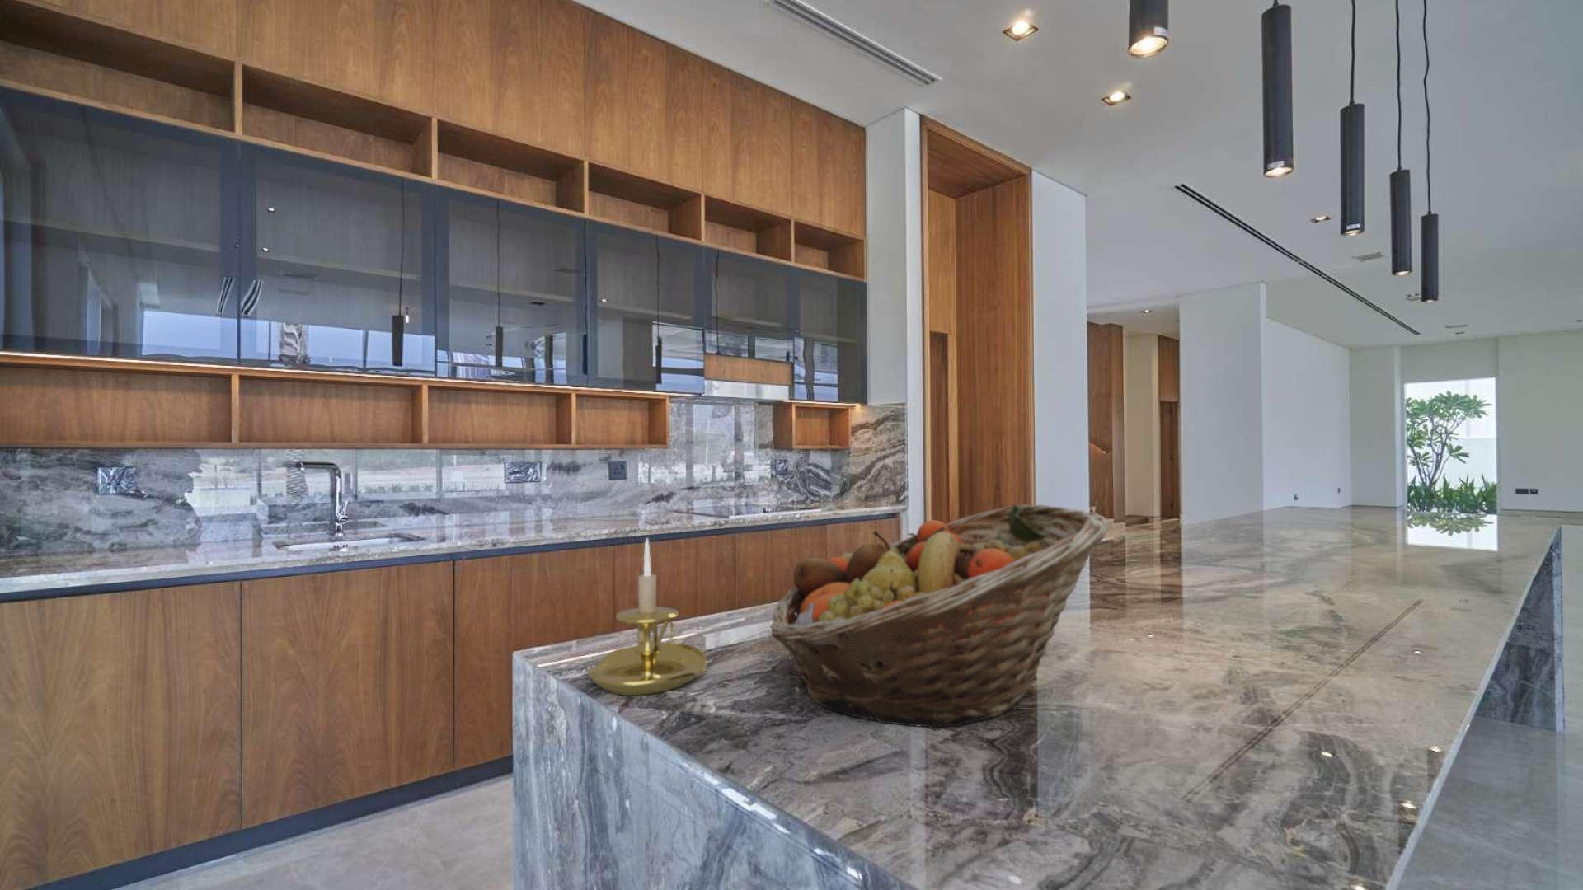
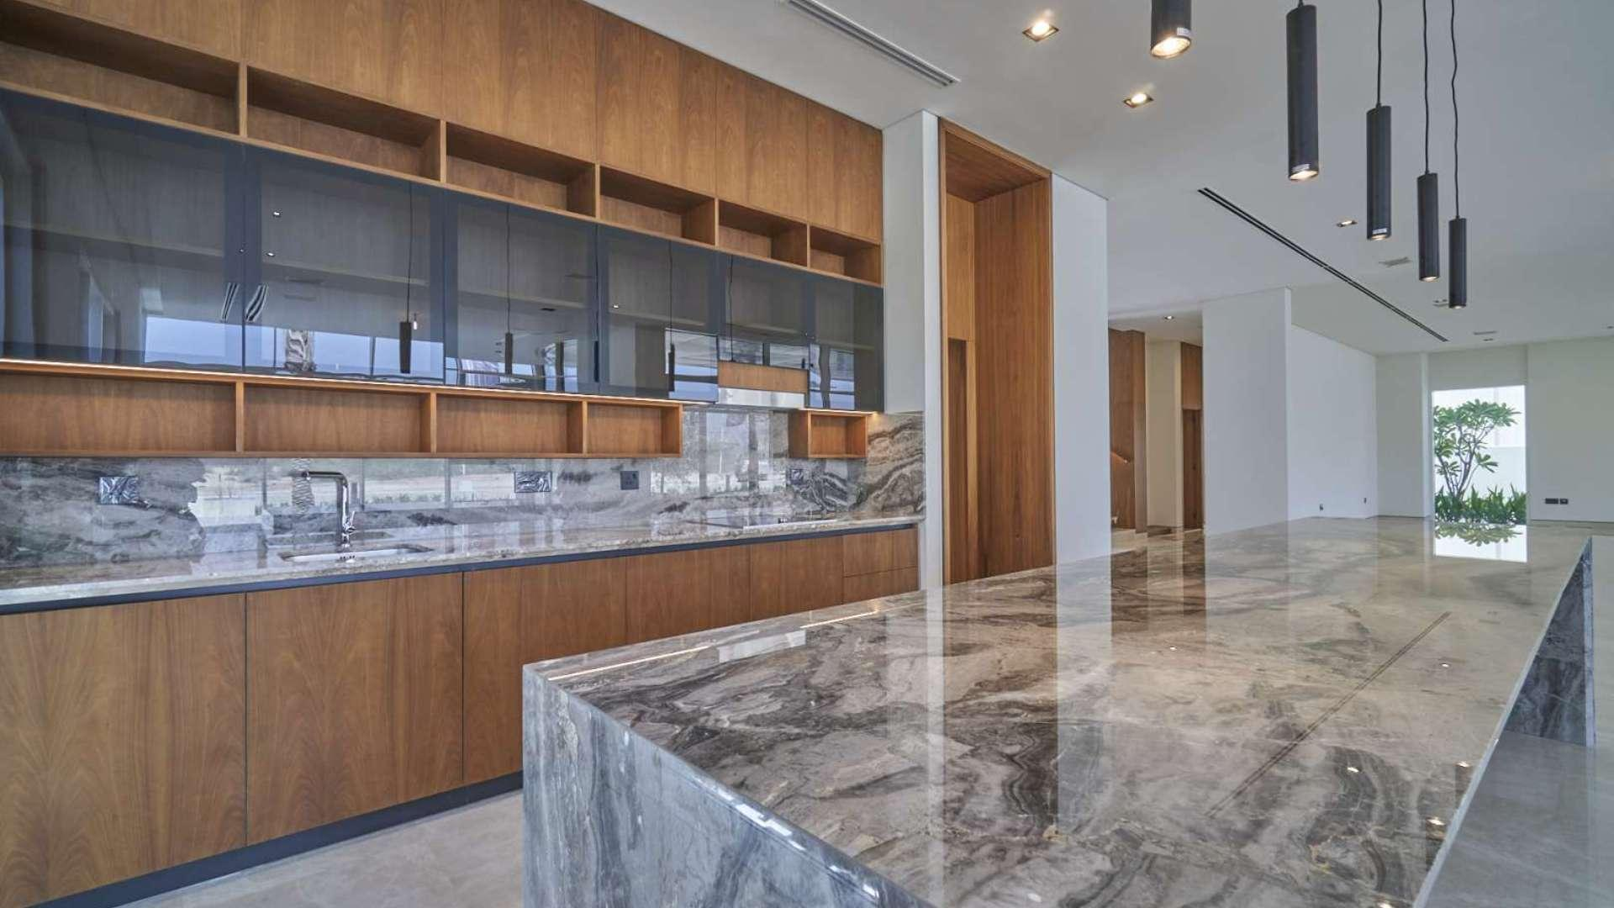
- candle holder [586,537,708,697]
- fruit basket [770,503,1110,731]
